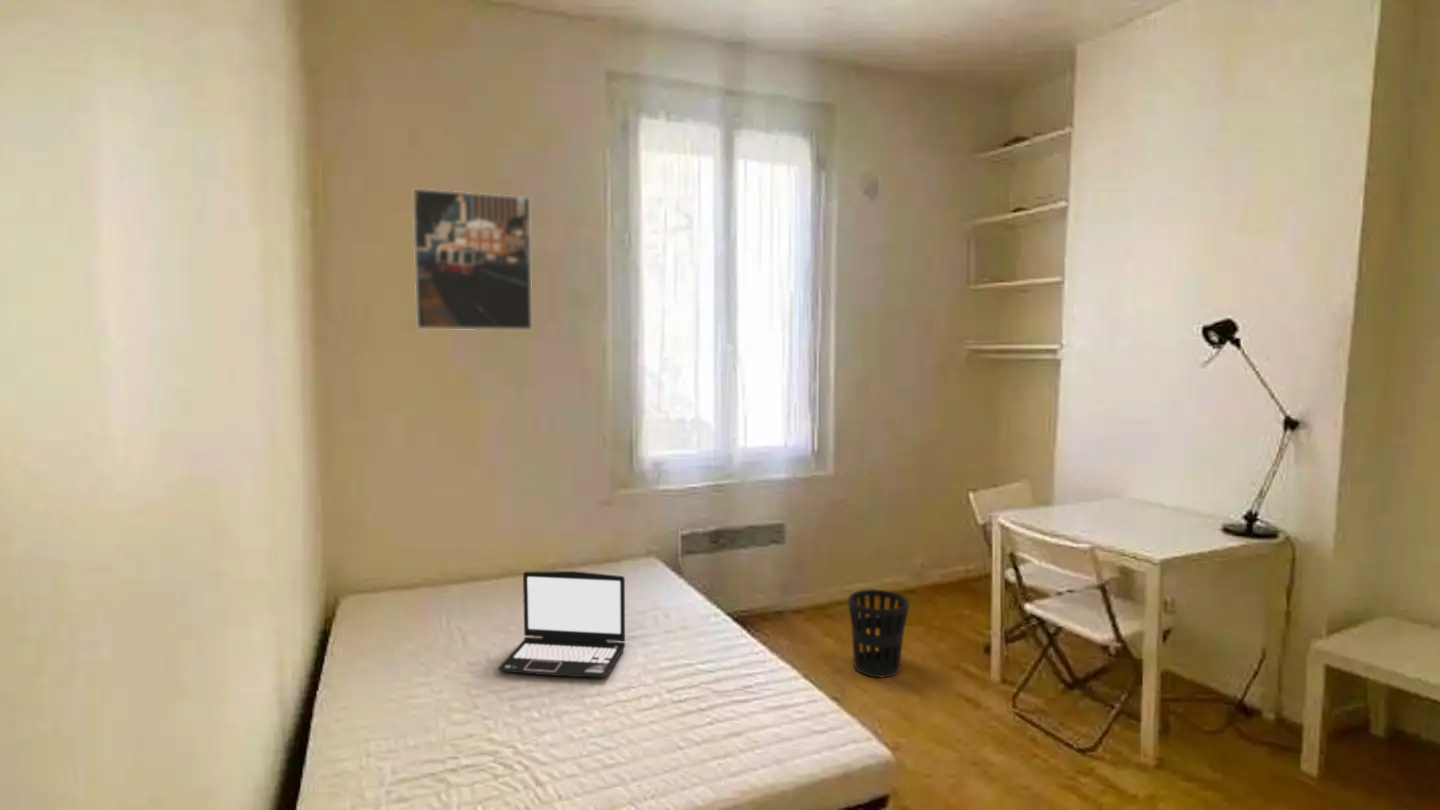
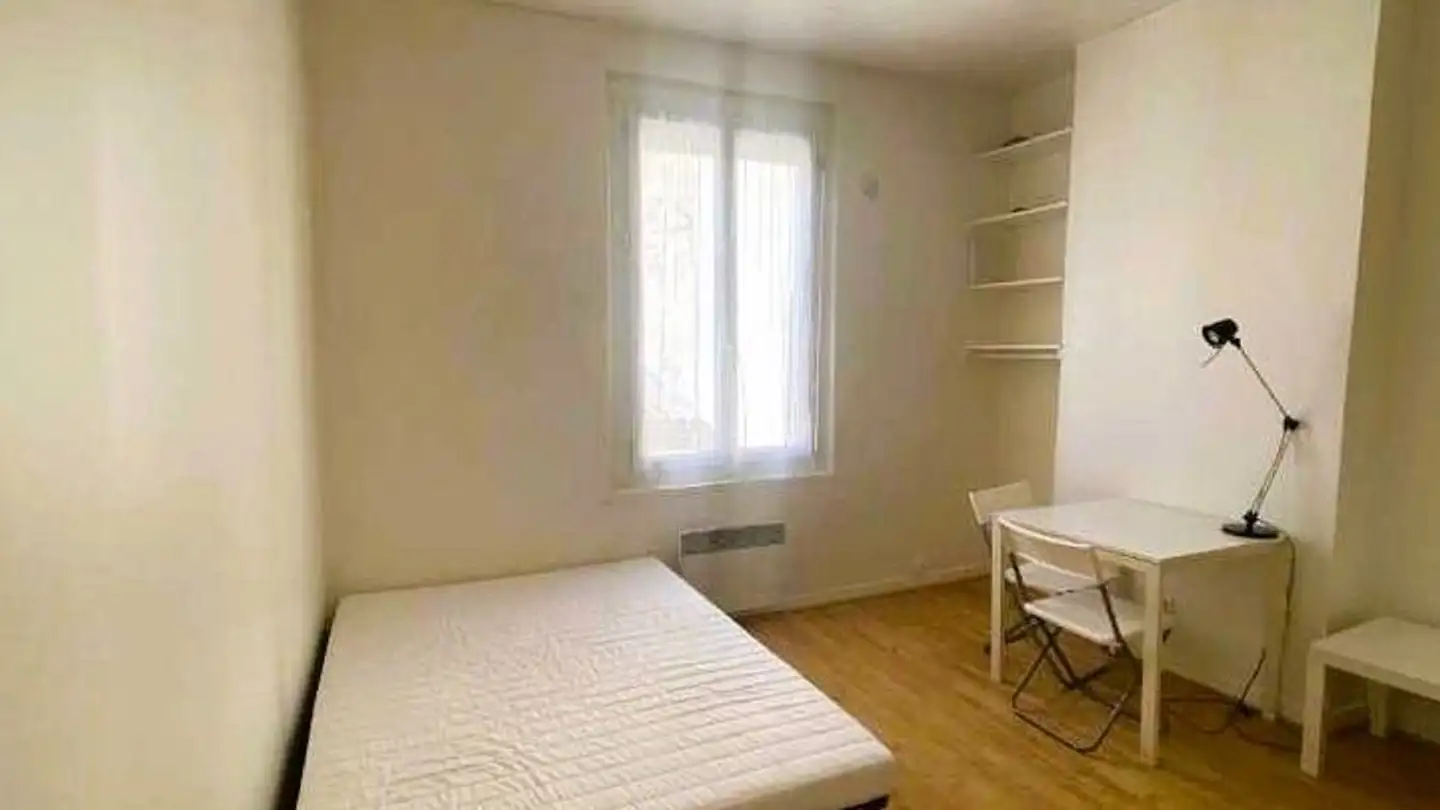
- laptop [497,570,626,679]
- wastebasket [847,588,910,679]
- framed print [412,187,533,331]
